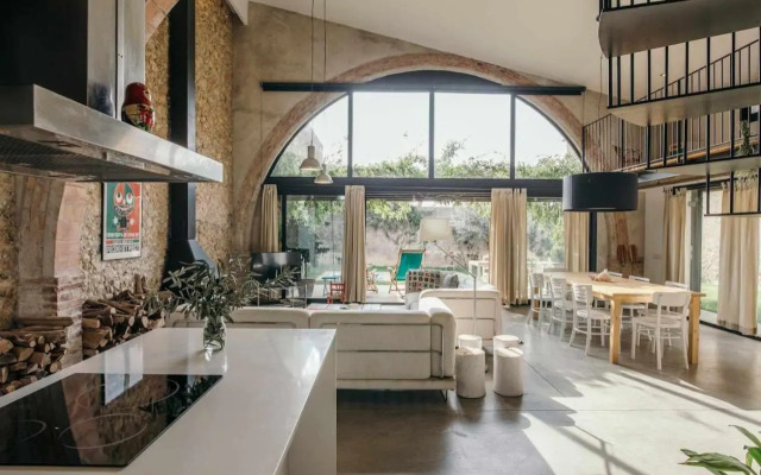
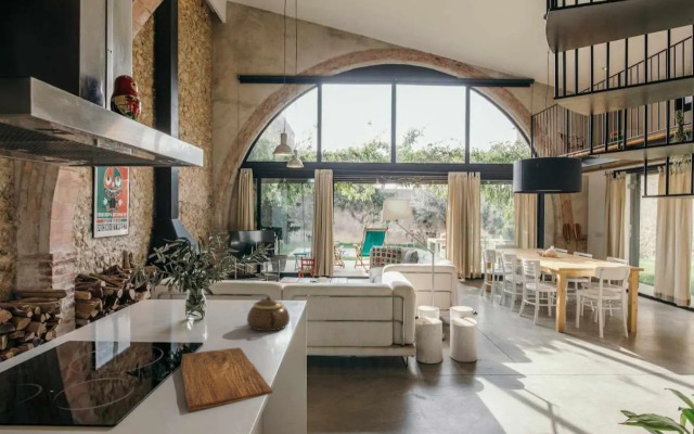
+ cutting board [180,346,273,412]
+ teapot [246,296,291,332]
